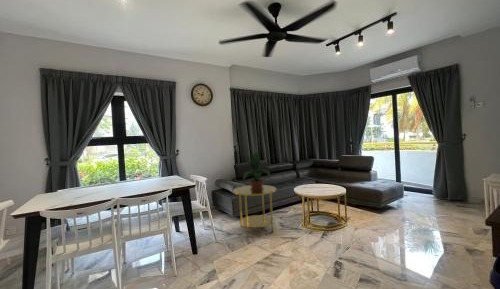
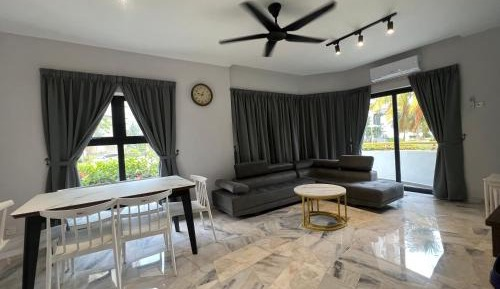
- potted plant [242,151,271,191]
- side table [232,184,277,237]
